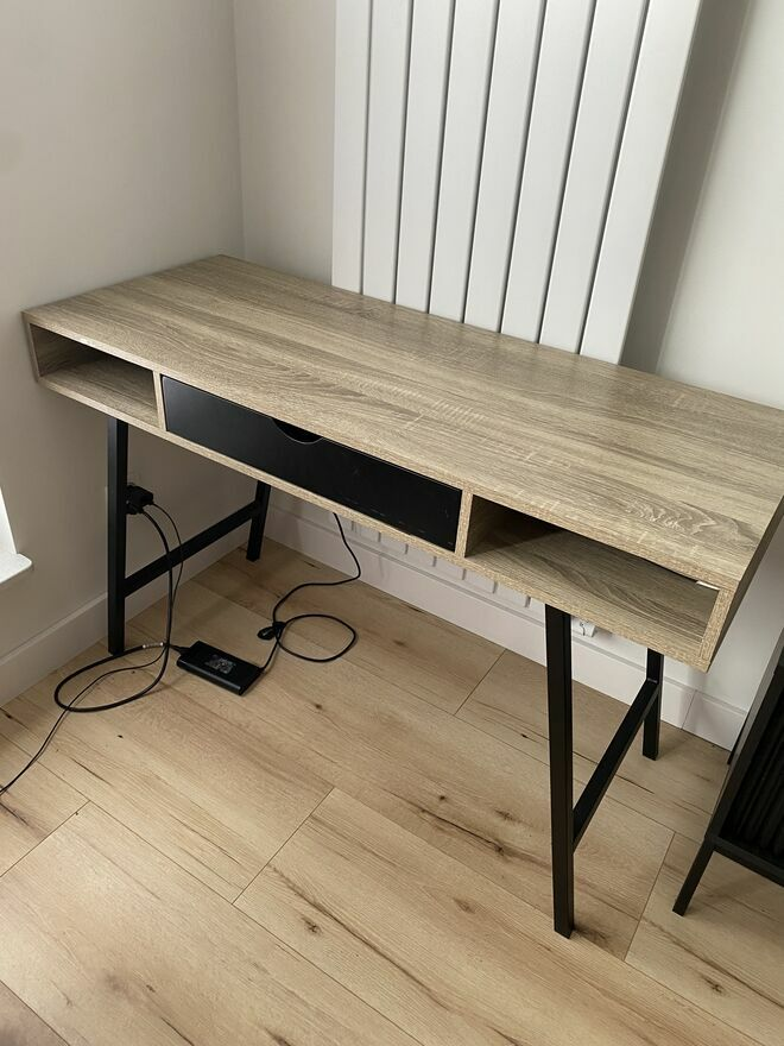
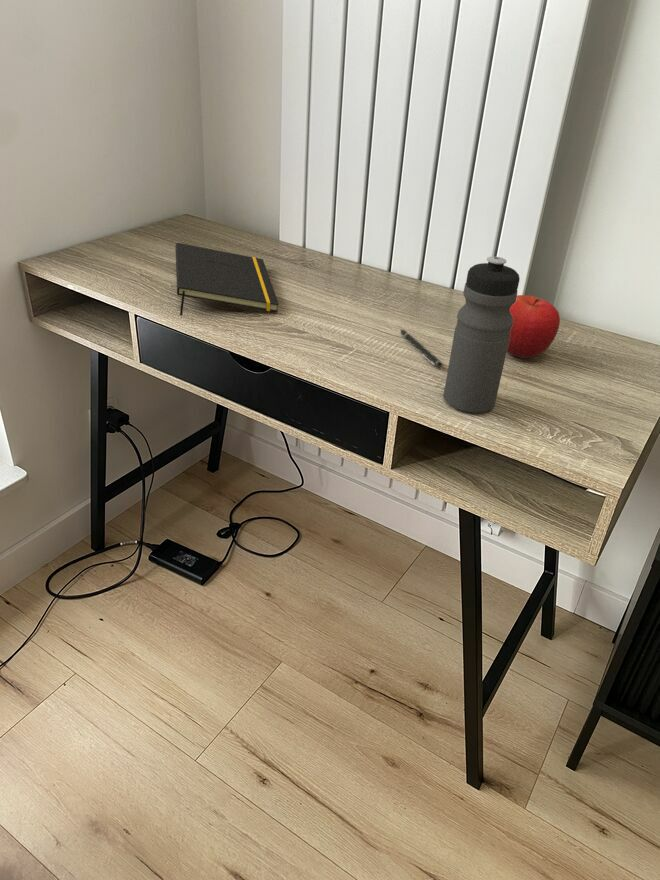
+ pen [399,329,444,368]
+ water bottle [442,256,521,414]
+ fruit [507,294,561,359]
+ notepad [174,242,280,317]
